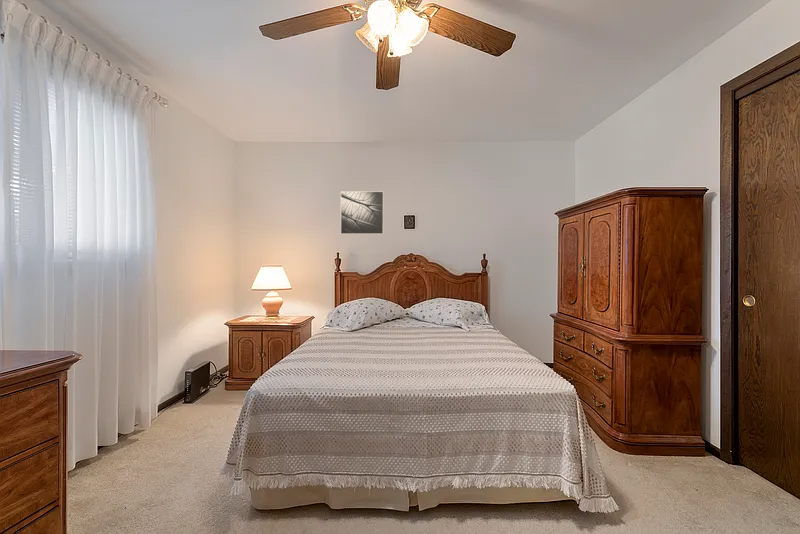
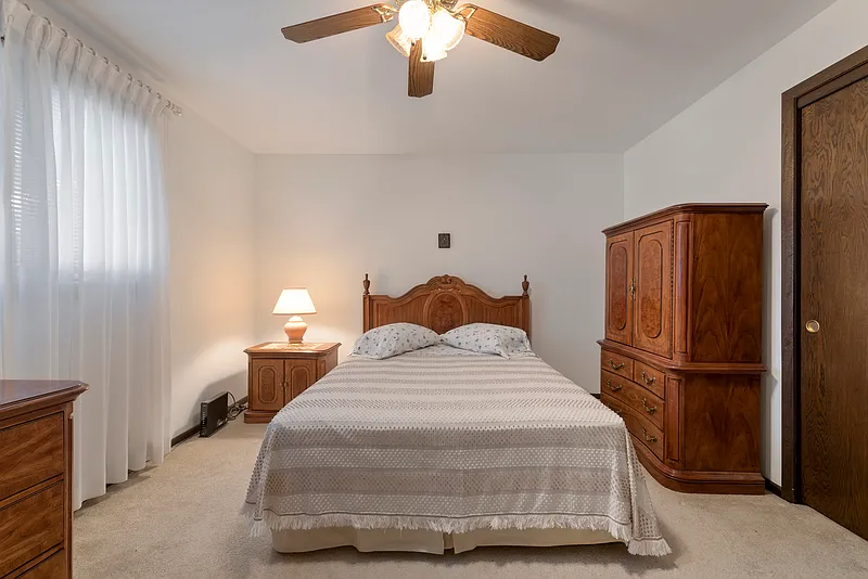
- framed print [340,190,385,235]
